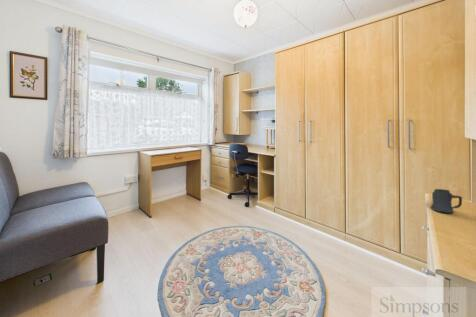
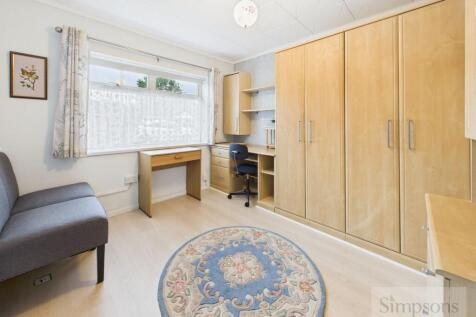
- mug [430,188,463,214]
